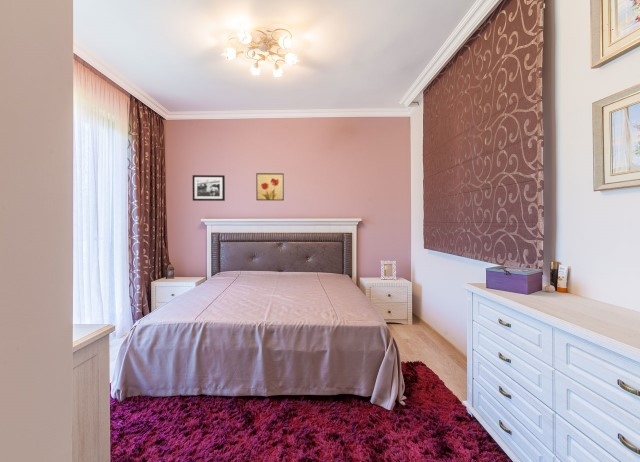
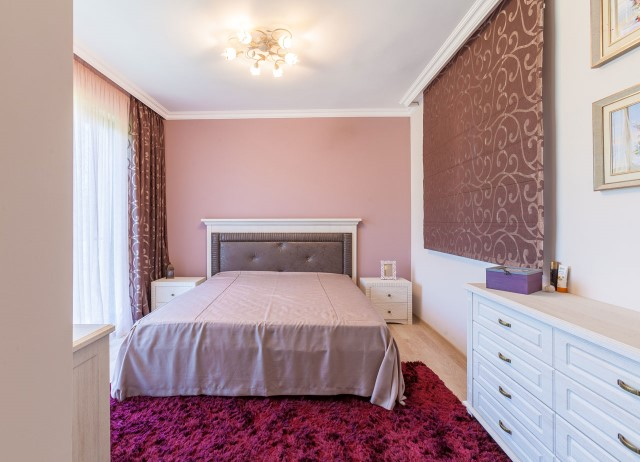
- wall art [255,172,285,201]
- picture frame [192,174,226,202]
